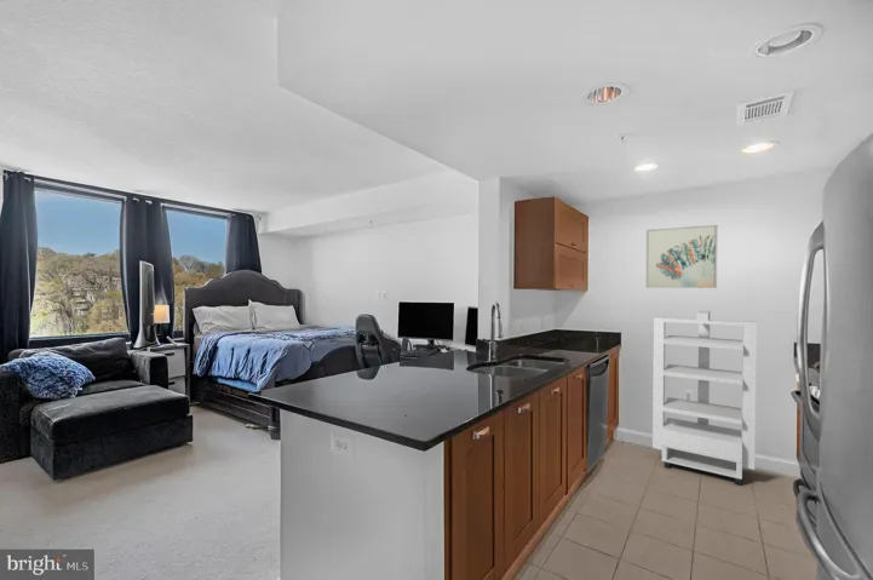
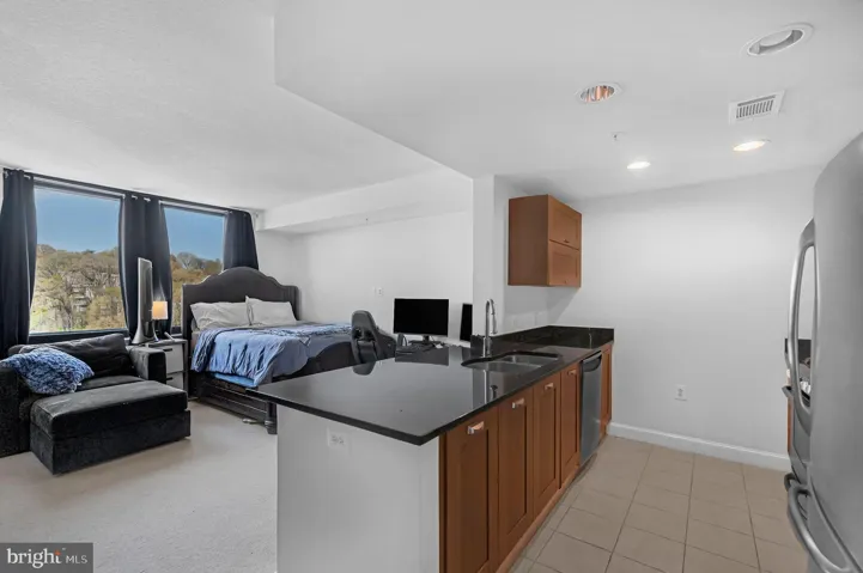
- storage cabinet [651,309,758,487]
- wall art [644,224,719,289]
